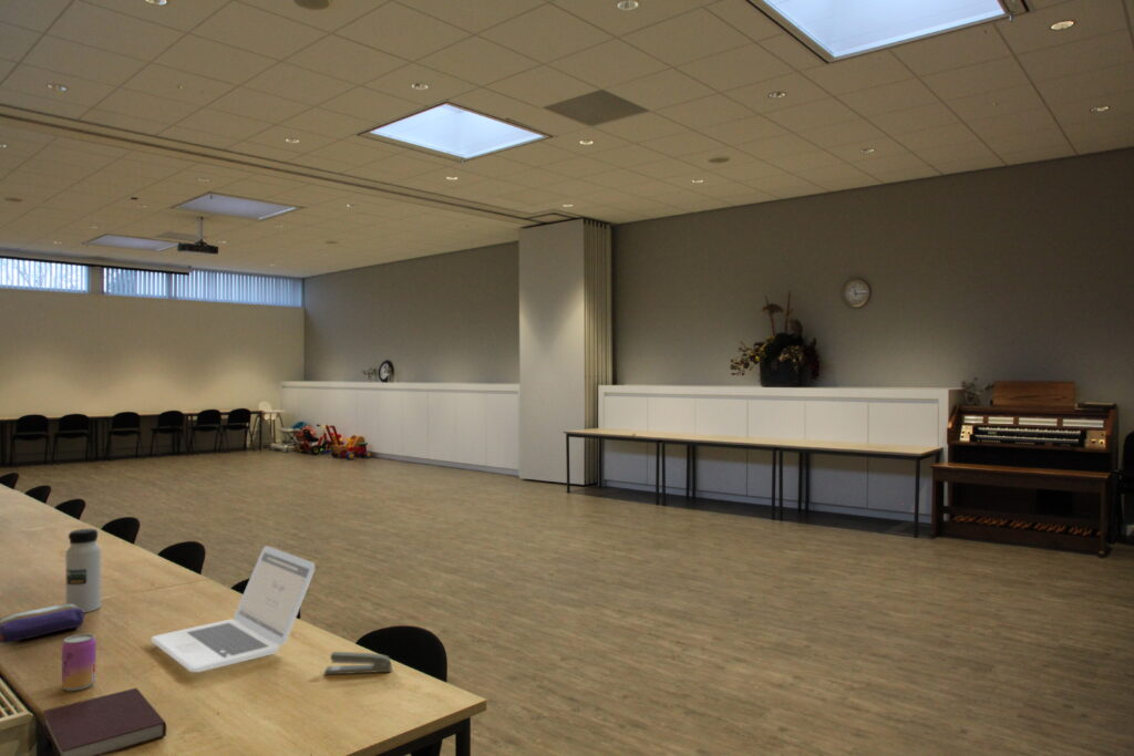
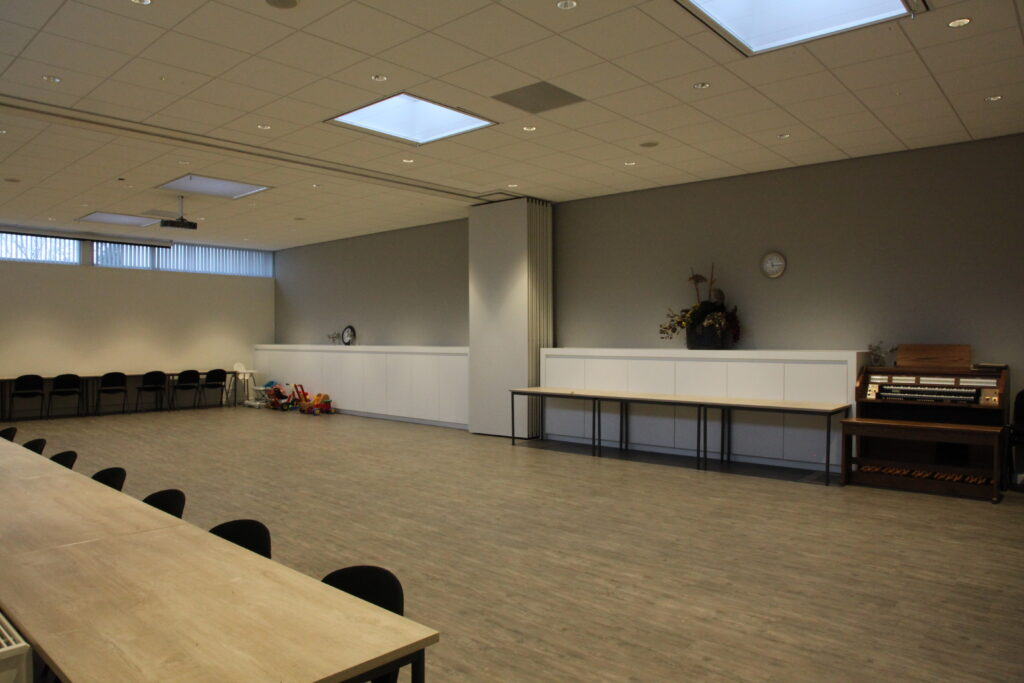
- notebook [41,687,167,756]
- beverage can [61,632,97,692]
- laptop [151,545,316,673]
- water bottle [65,528,102,613]
- stapler [323,651,393,675]
- pencil case [0,603,85,644]
